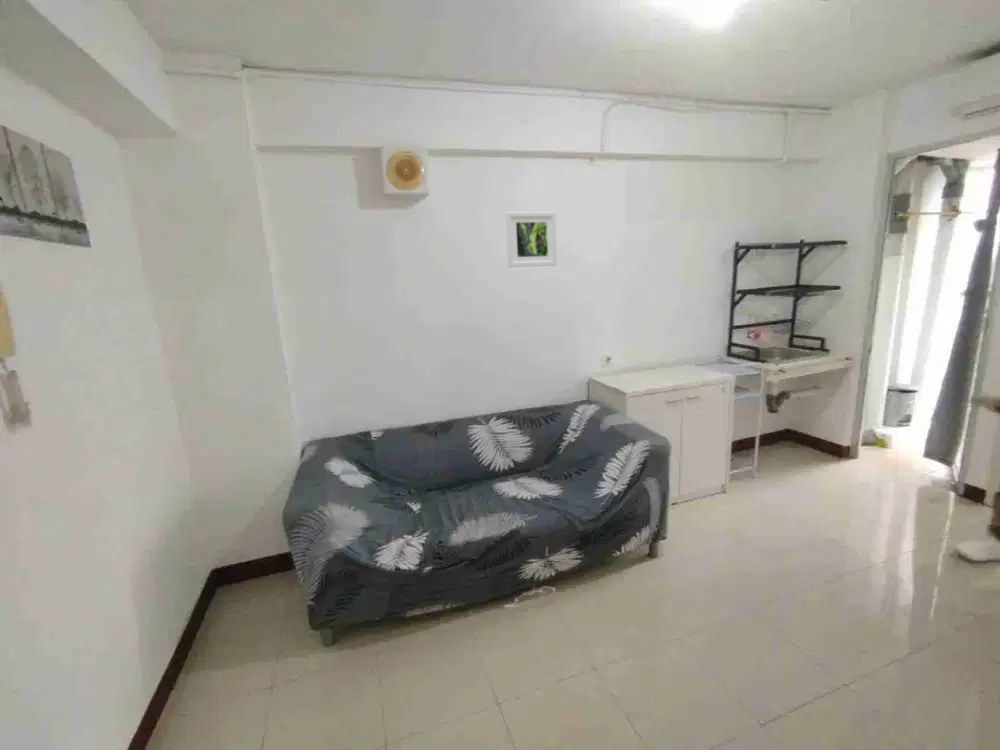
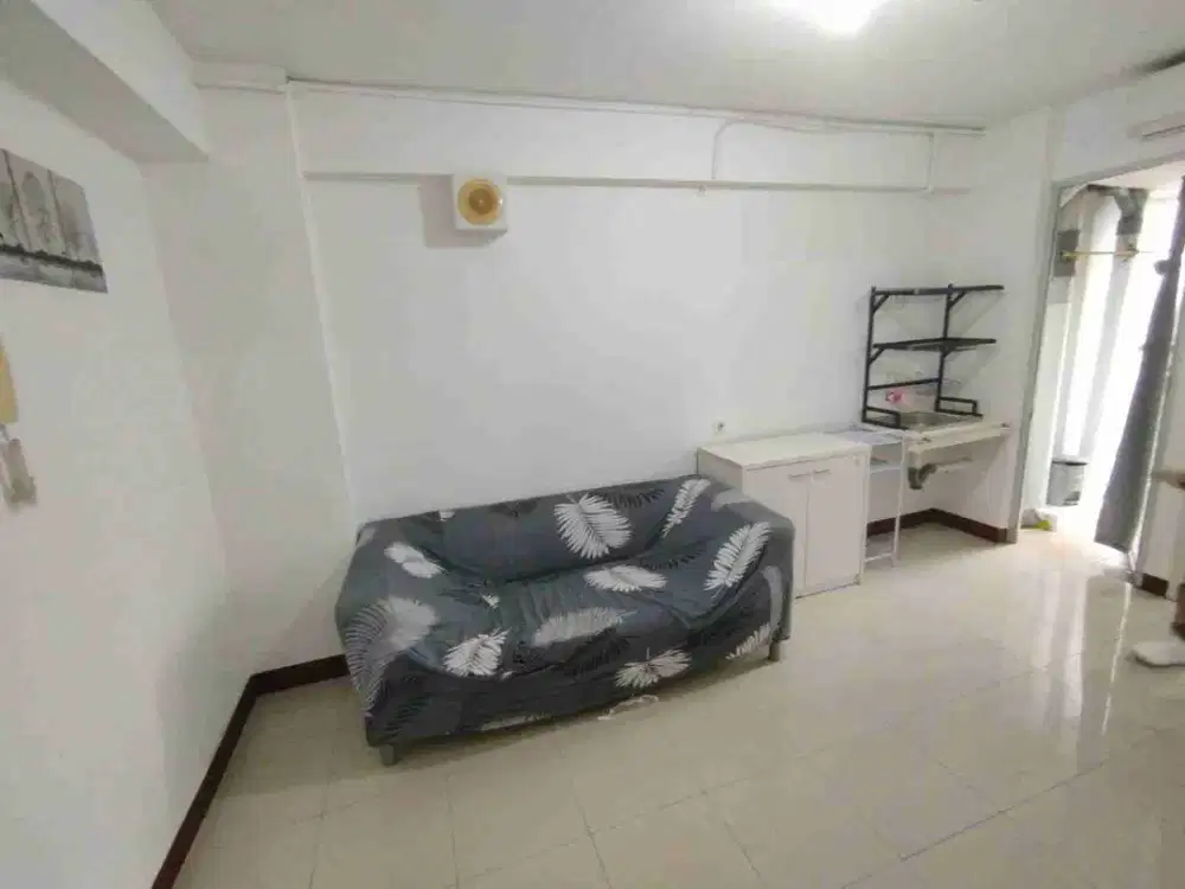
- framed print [505,211,558,268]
